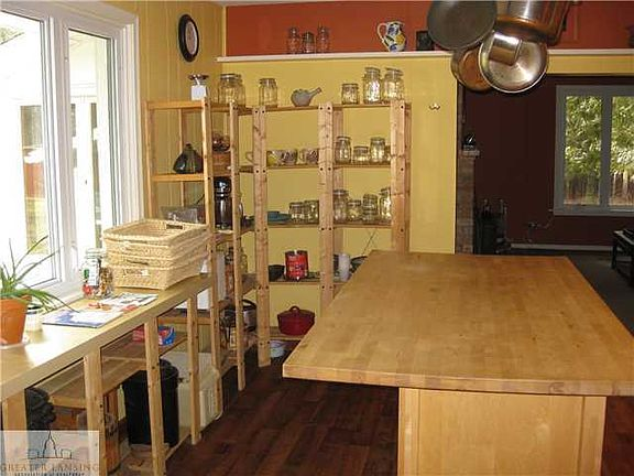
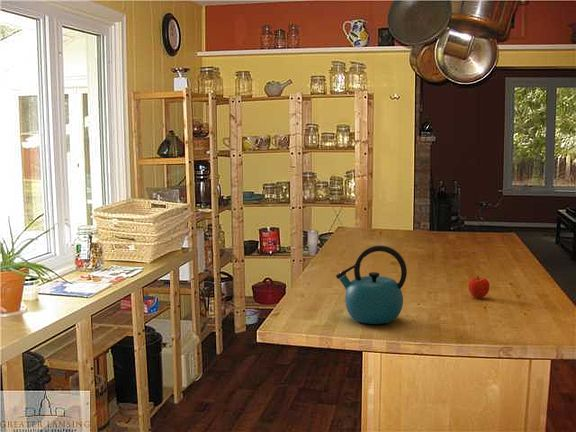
+ kettle [335,245,408,325]
+ fruit [467,275,491,299]
